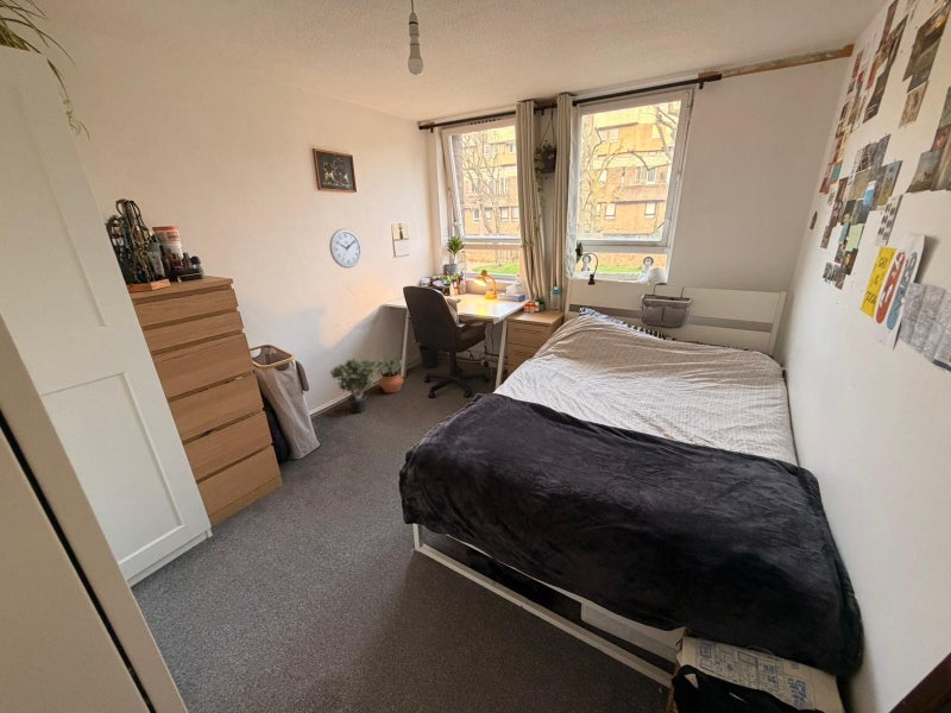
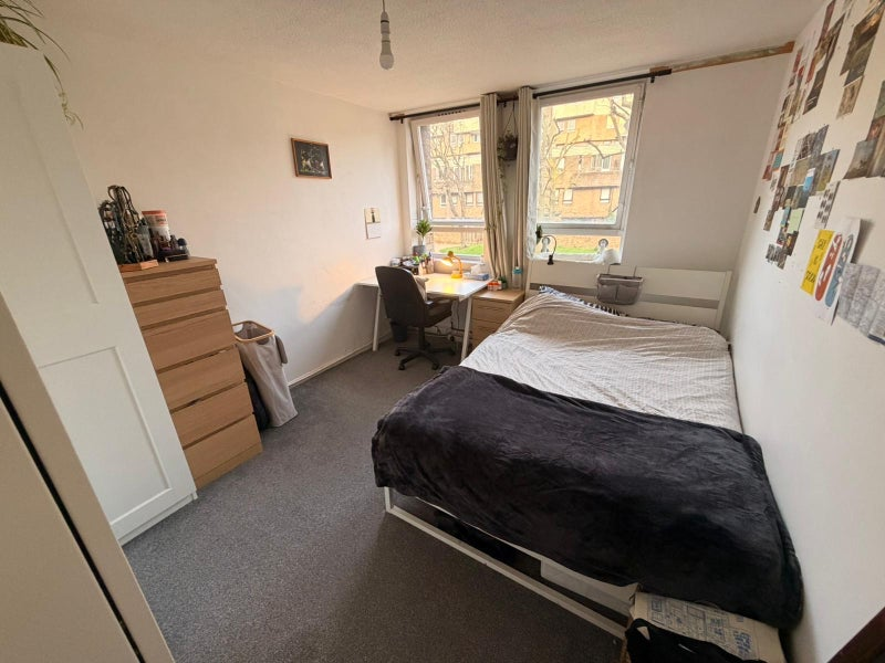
- potted plant [328,356,378,414]
- wall clock [328,228,363,269]
- potted plant [374,355,404,393]
